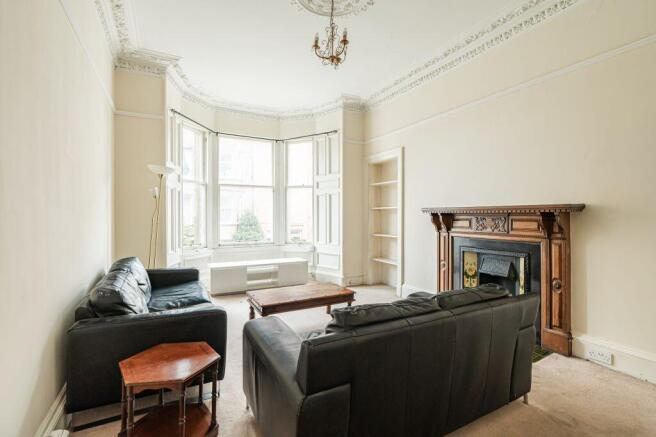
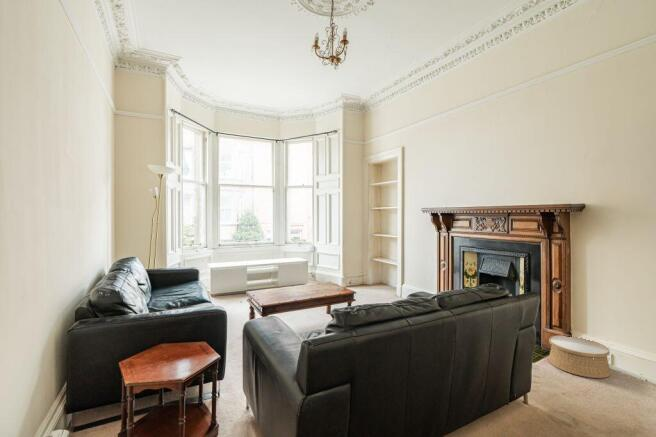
+ woven basket [548,334,611,379]
